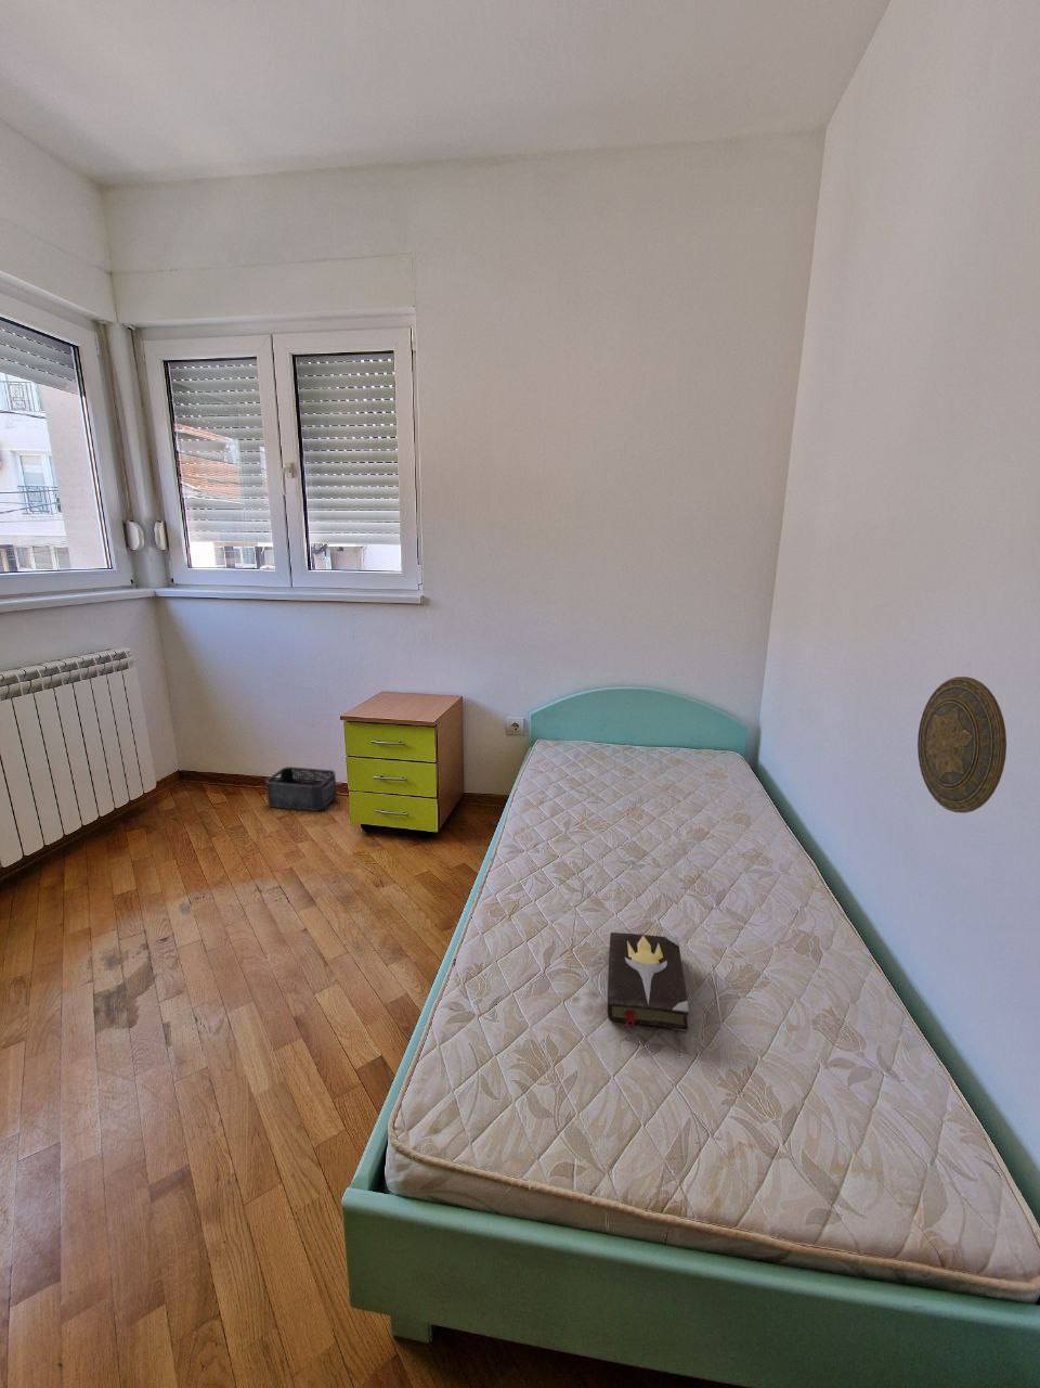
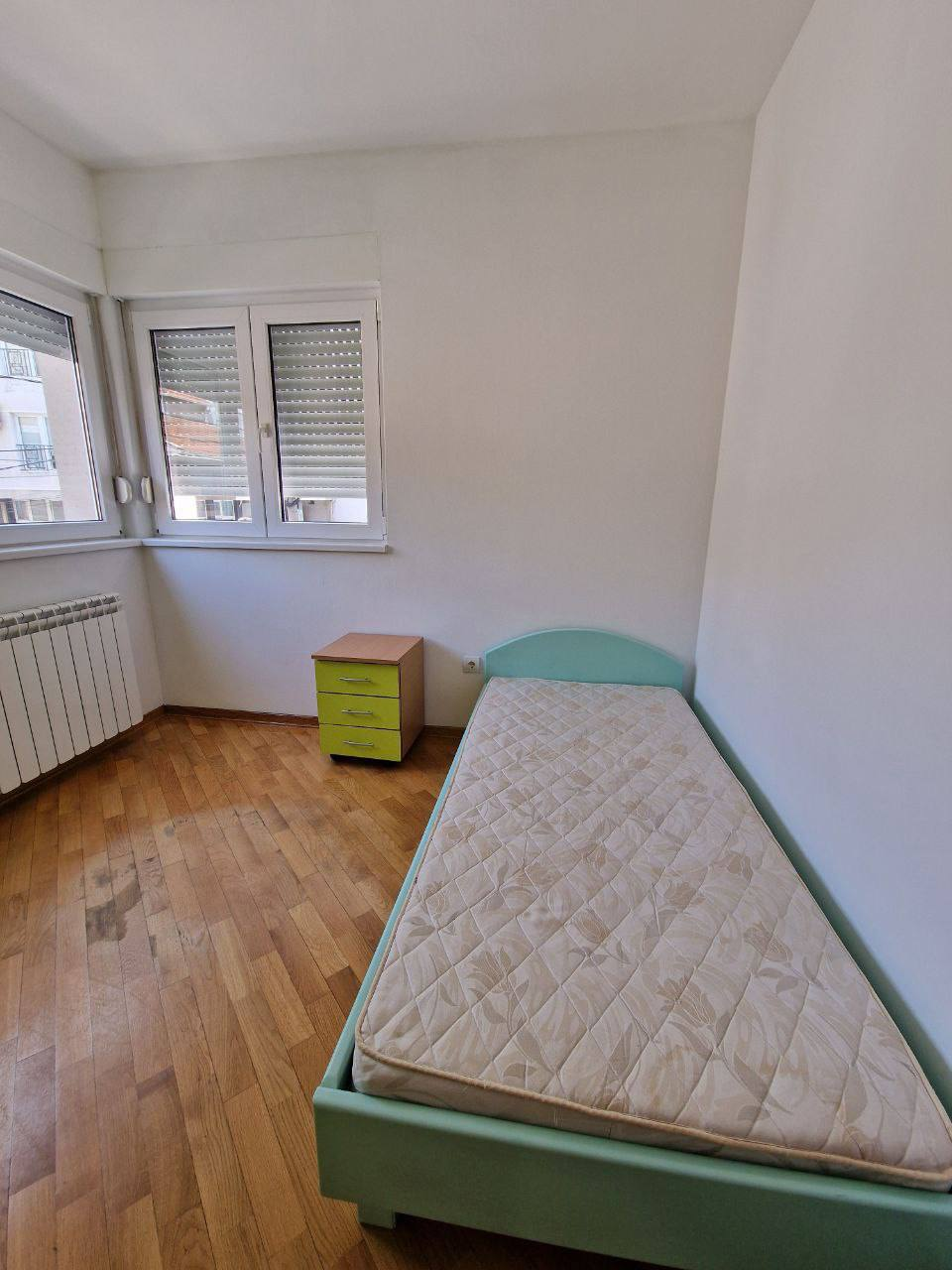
- hardback book [606,931,690,1033]
- decorative plate [917,675,1007,814]
- storage bin [264,765,338,812]
